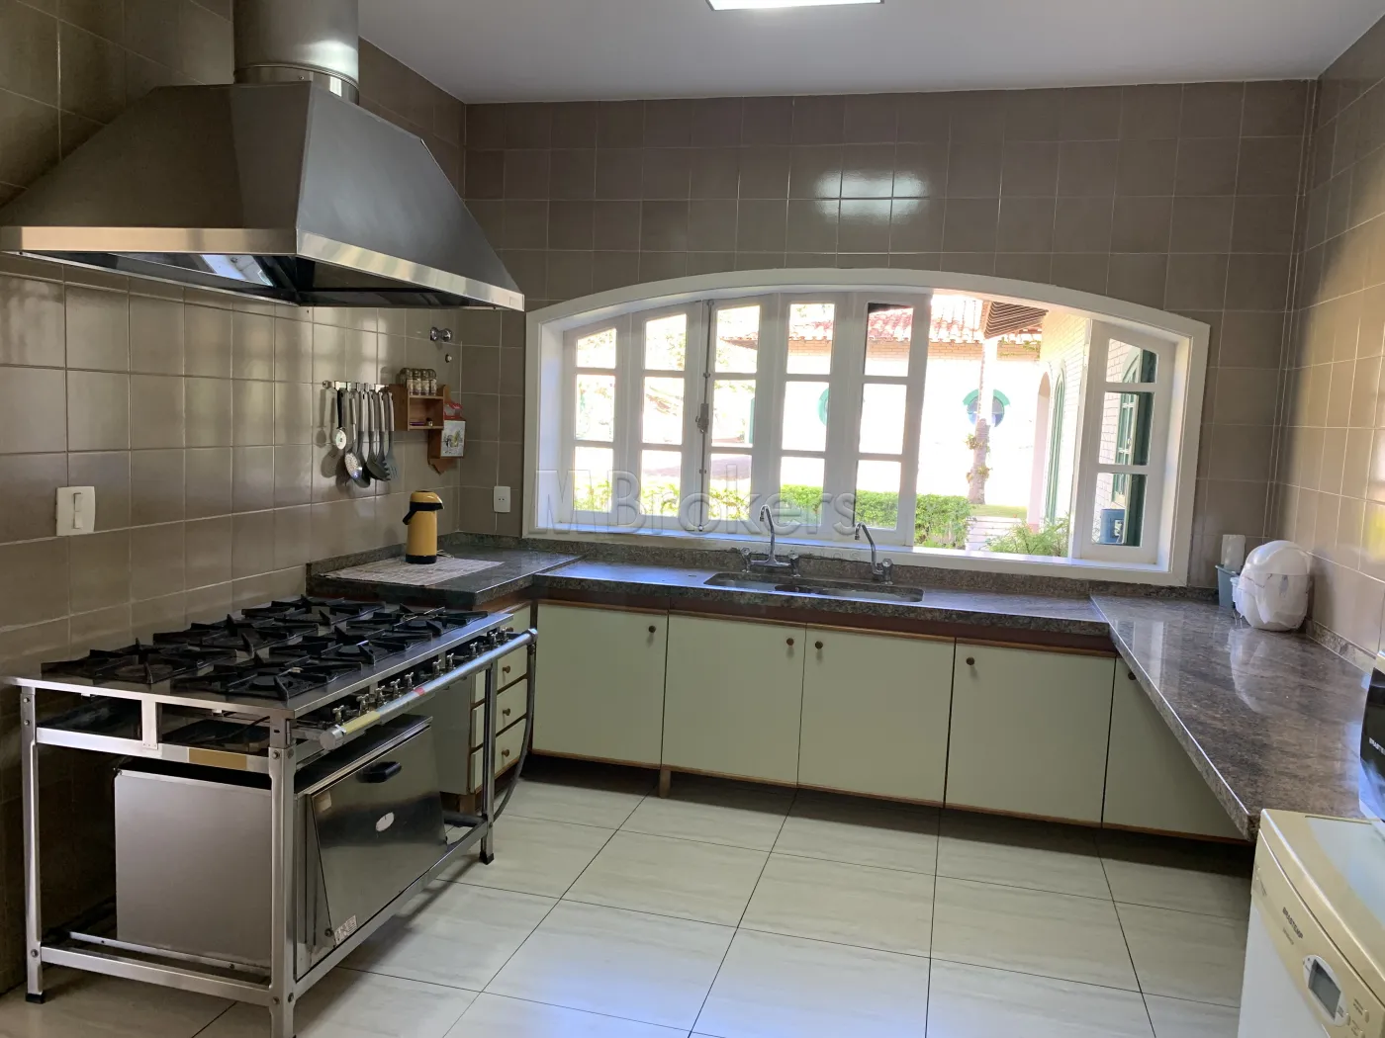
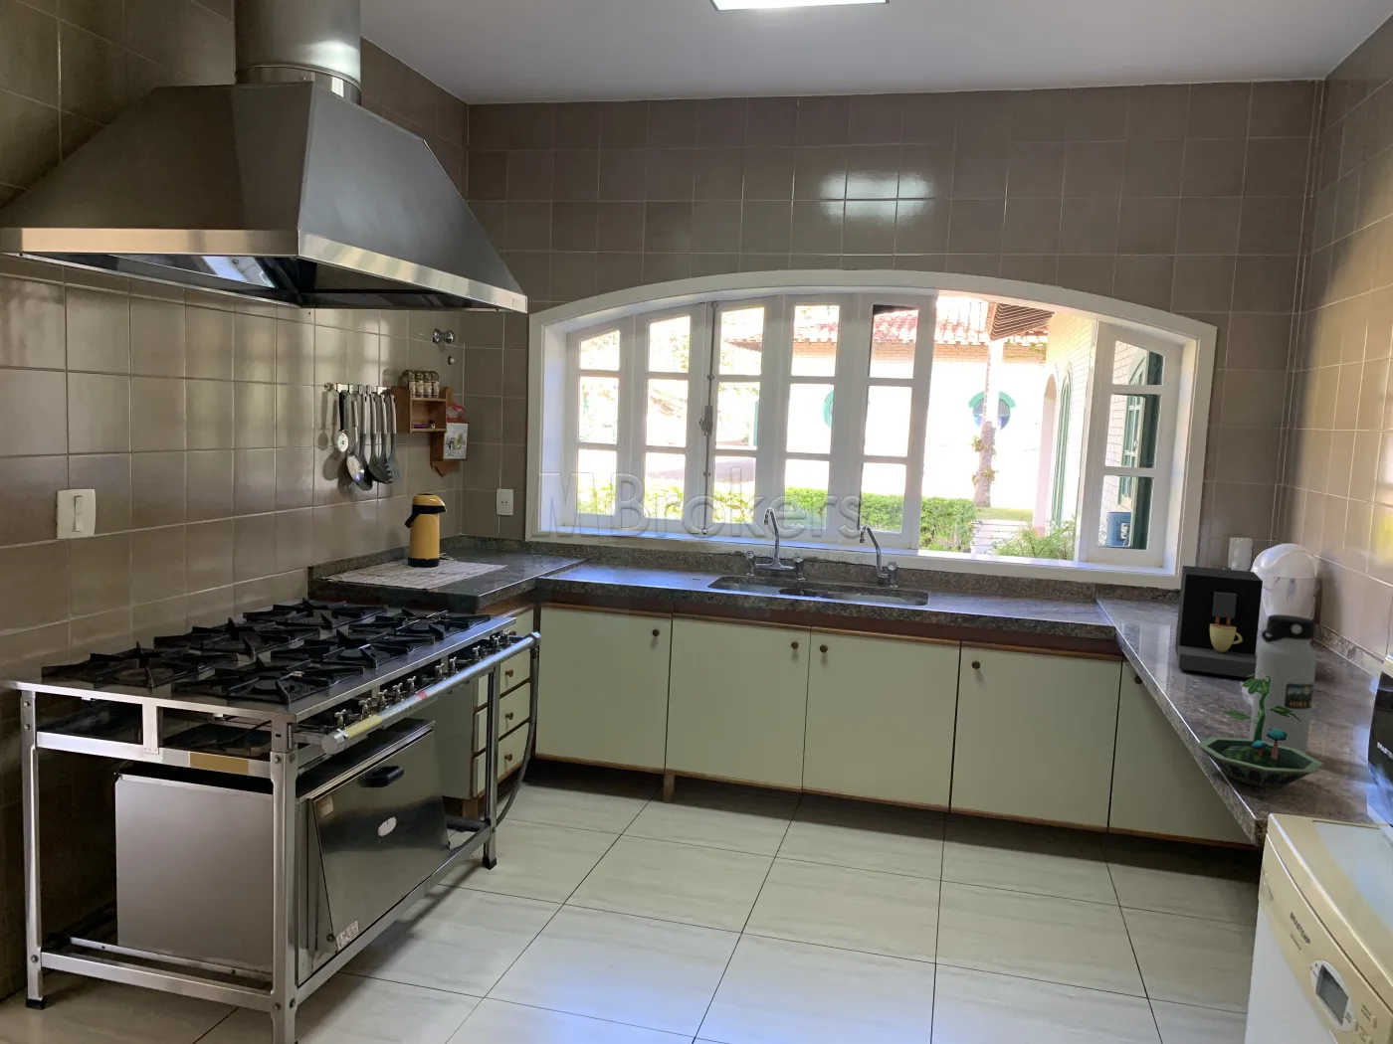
+ terrarium [1196,672,1324,790]
+ coffee maker [1174,565,1264,679]
+ water bottle [1248,613,1318,754]
